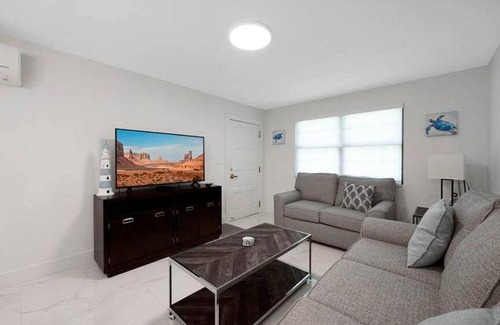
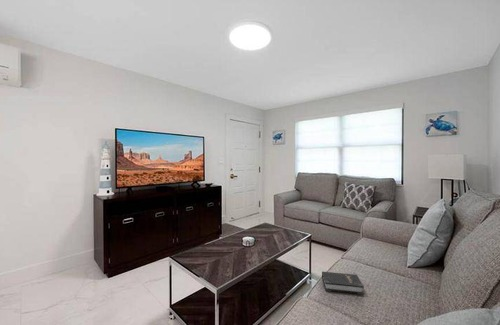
+ hardback book [321,271,365,296]
